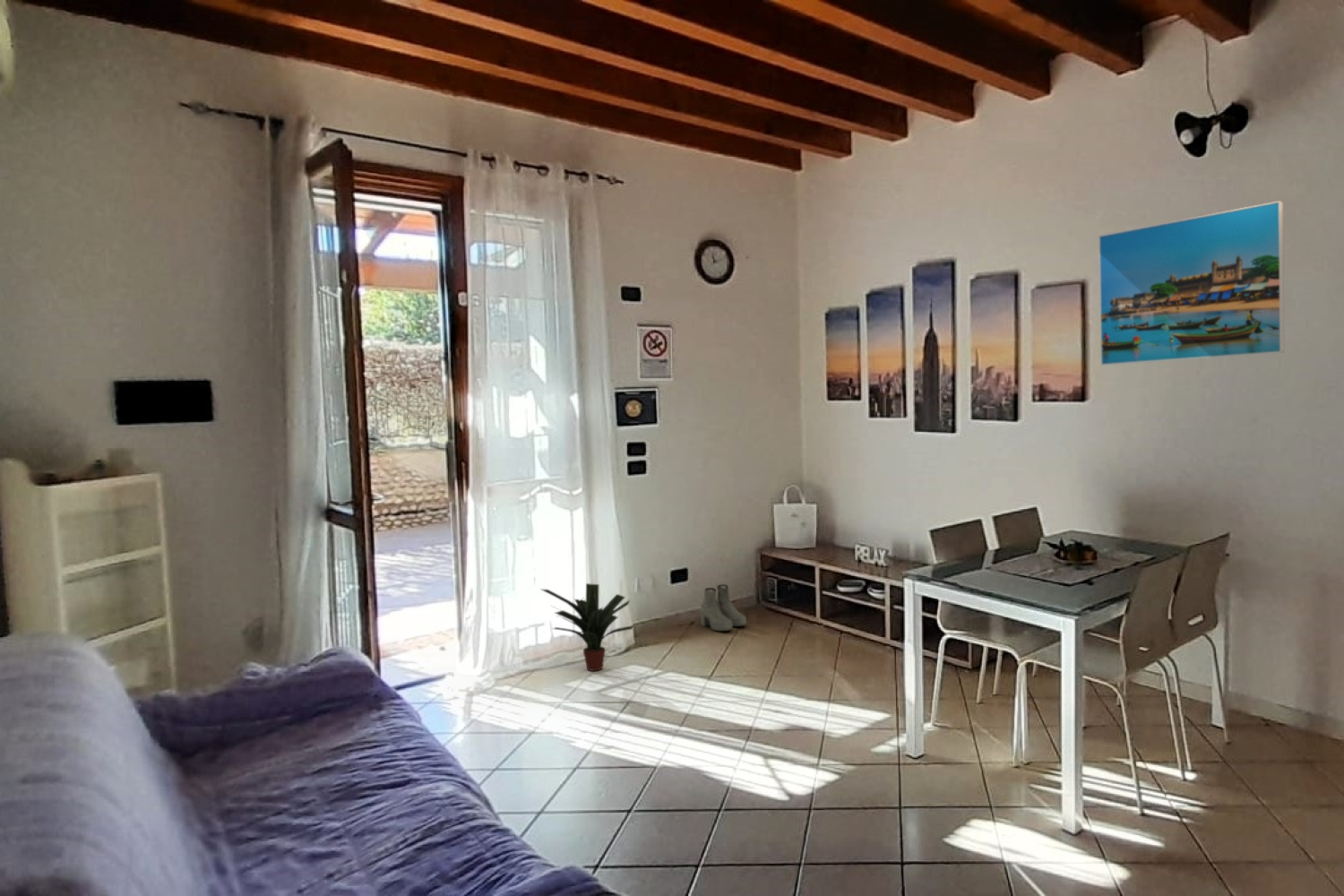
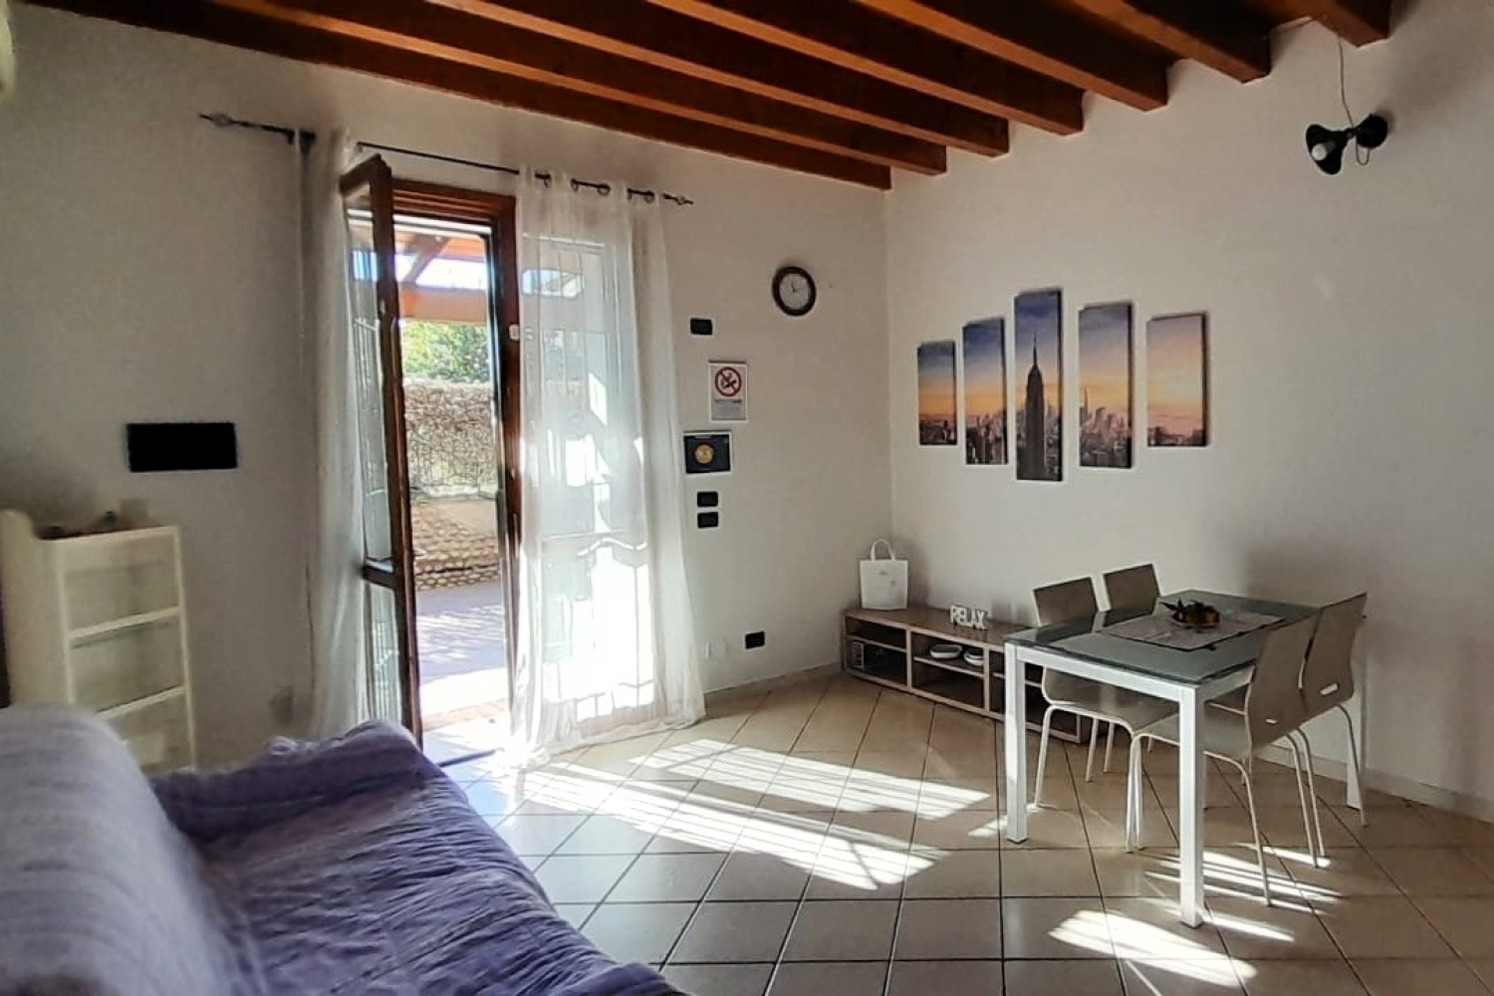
- boots [699,583,747,632]
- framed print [1098,200,1285,366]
- potted plant [540,582,635,672]
